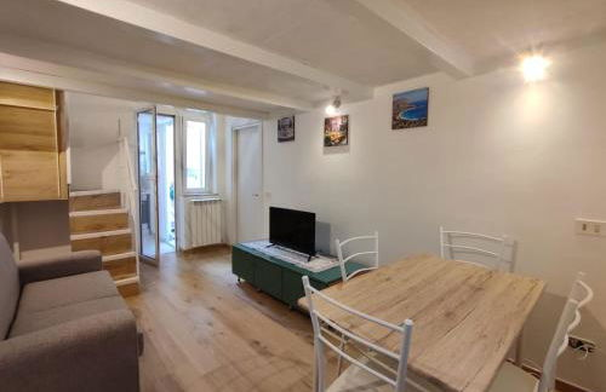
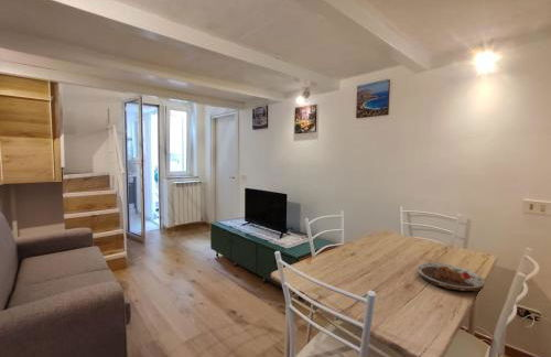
+ plate [417,261,486,293]
